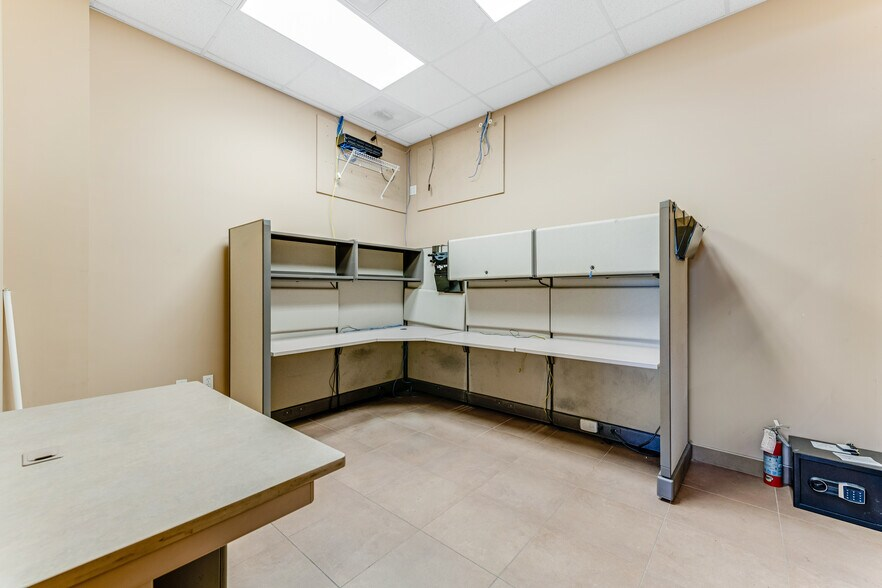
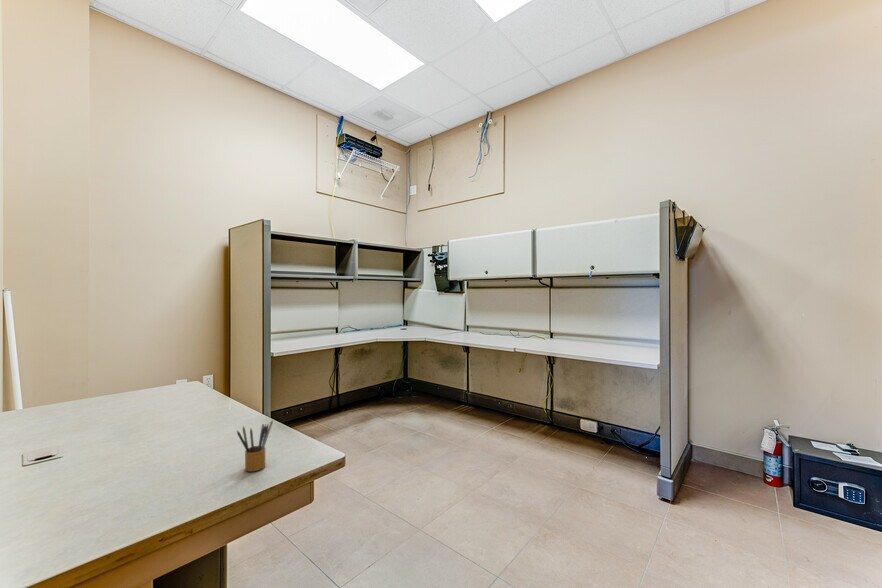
+ pencil box [236,419,274,473]
